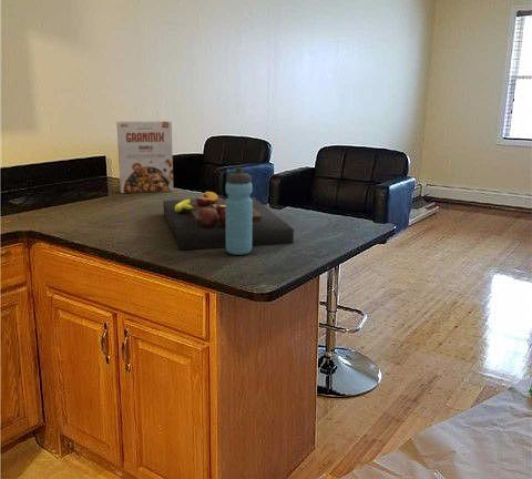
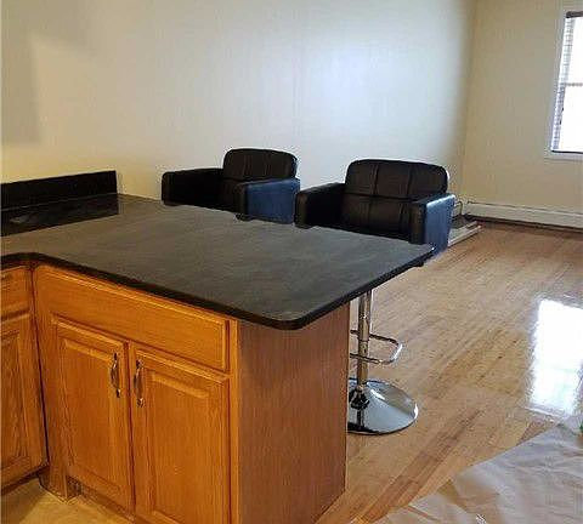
- water bottle [225,166,254,256]
- cereal box [115,120,174,194]
- cutting board [162,191,295,251]
